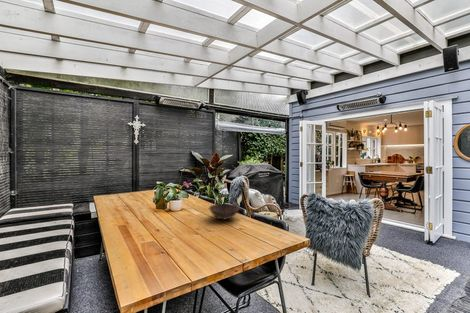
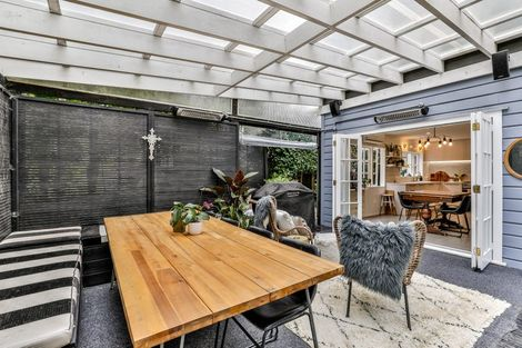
- bowl [208,203,241,221]
